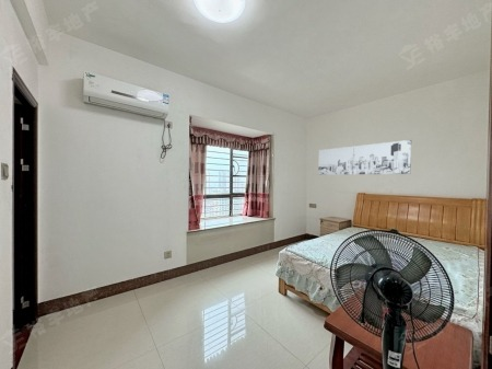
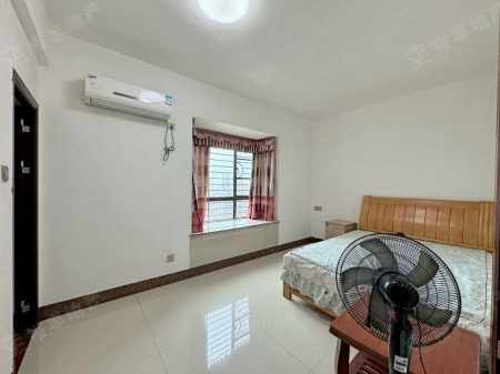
- wall art [317,139,413,176]
